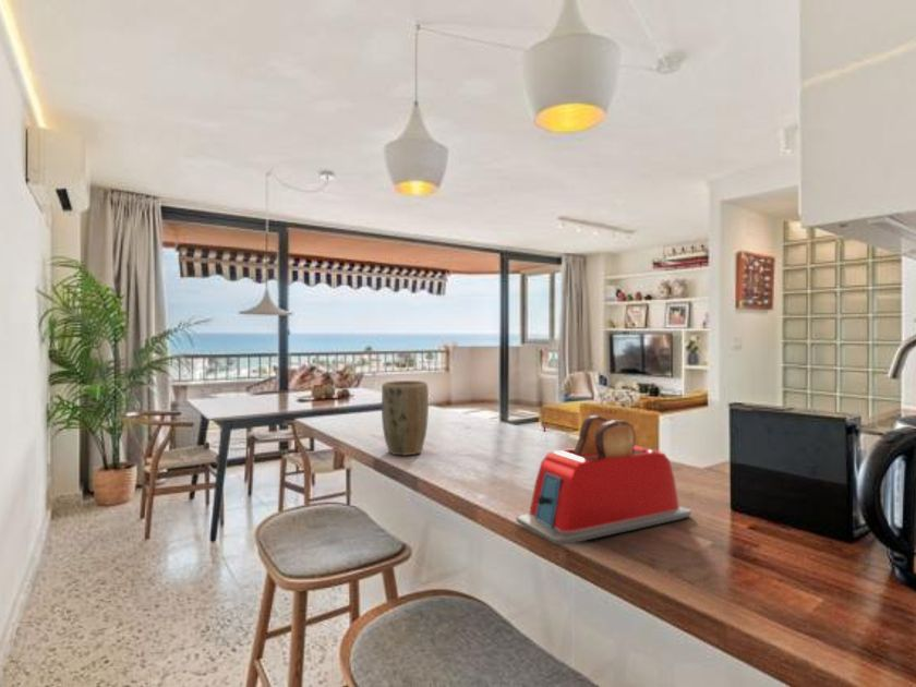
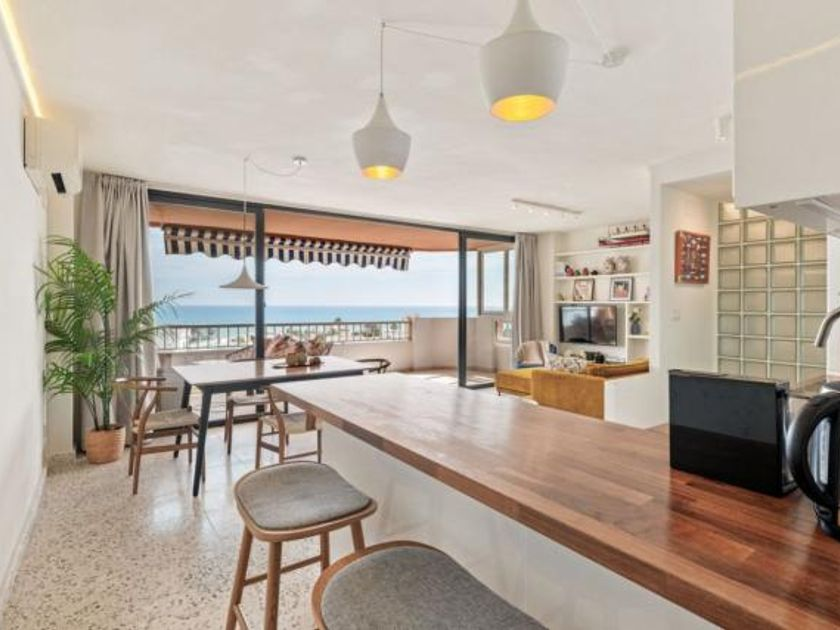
- plant pot [381,379,430,456]
- toaster [515,414,692,545]
